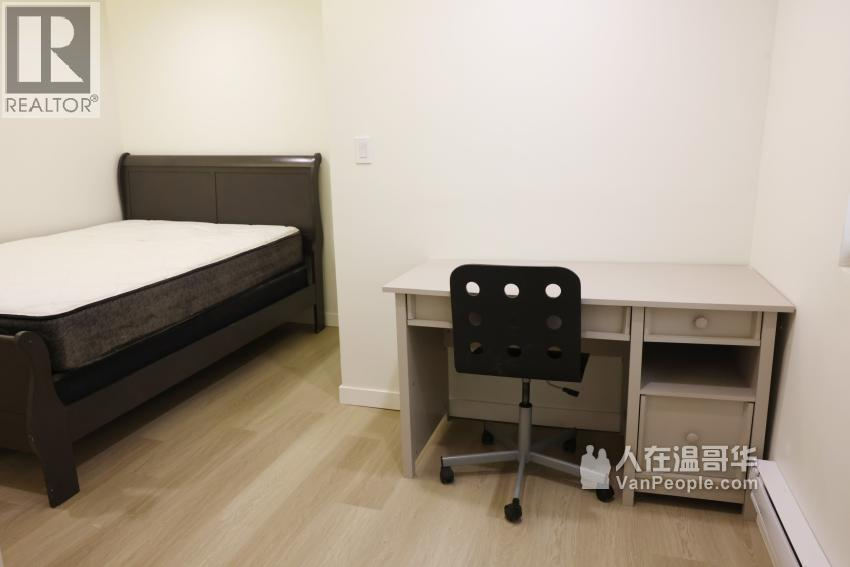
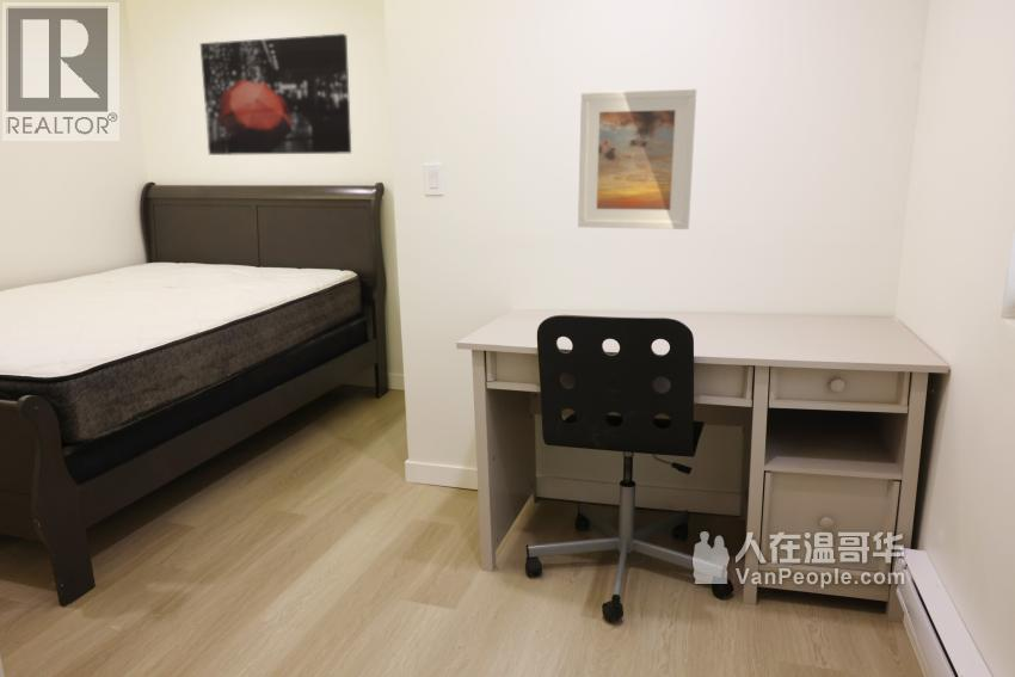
+ wall art [199,32,352,156]
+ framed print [577,87,697,230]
